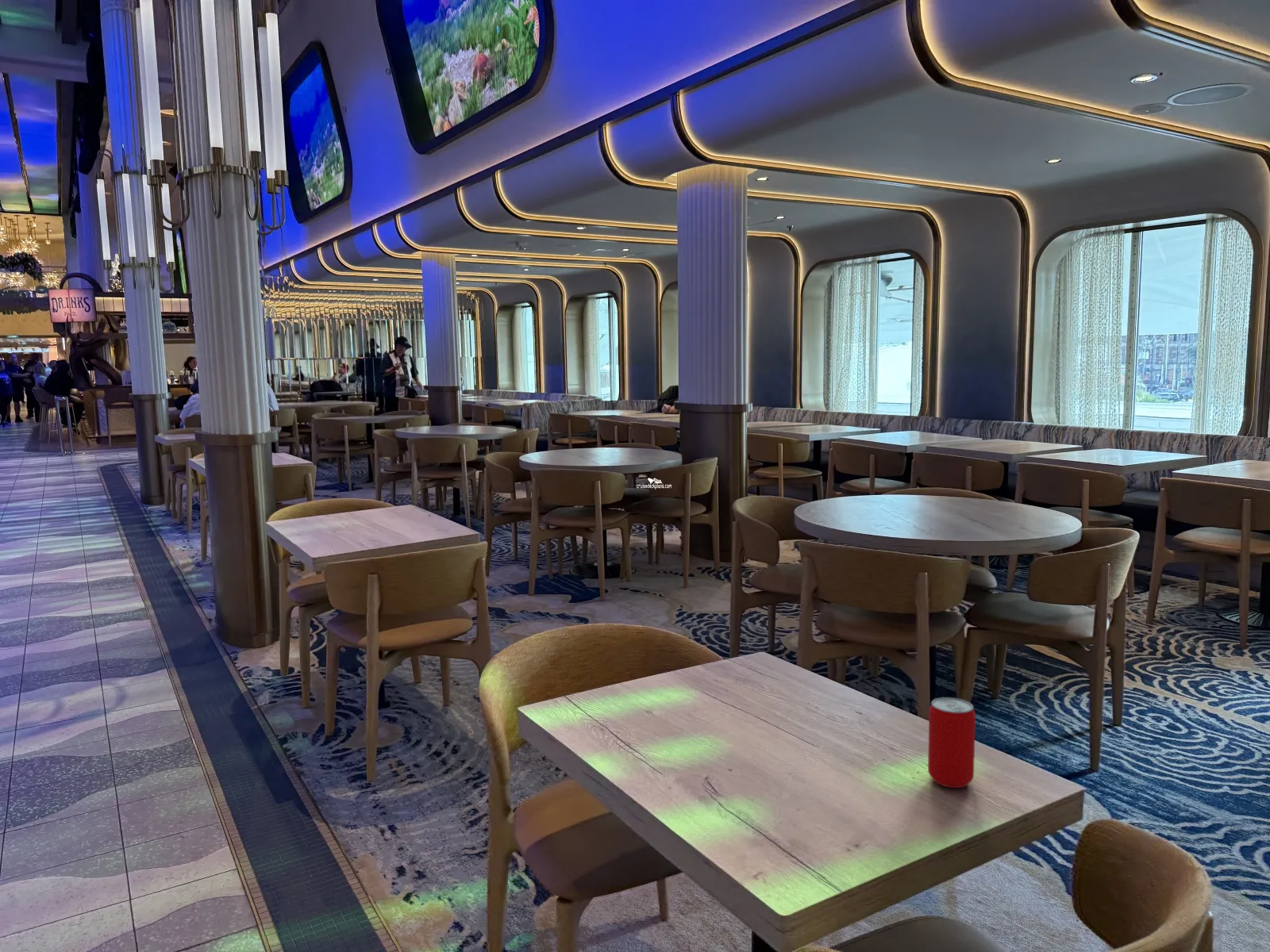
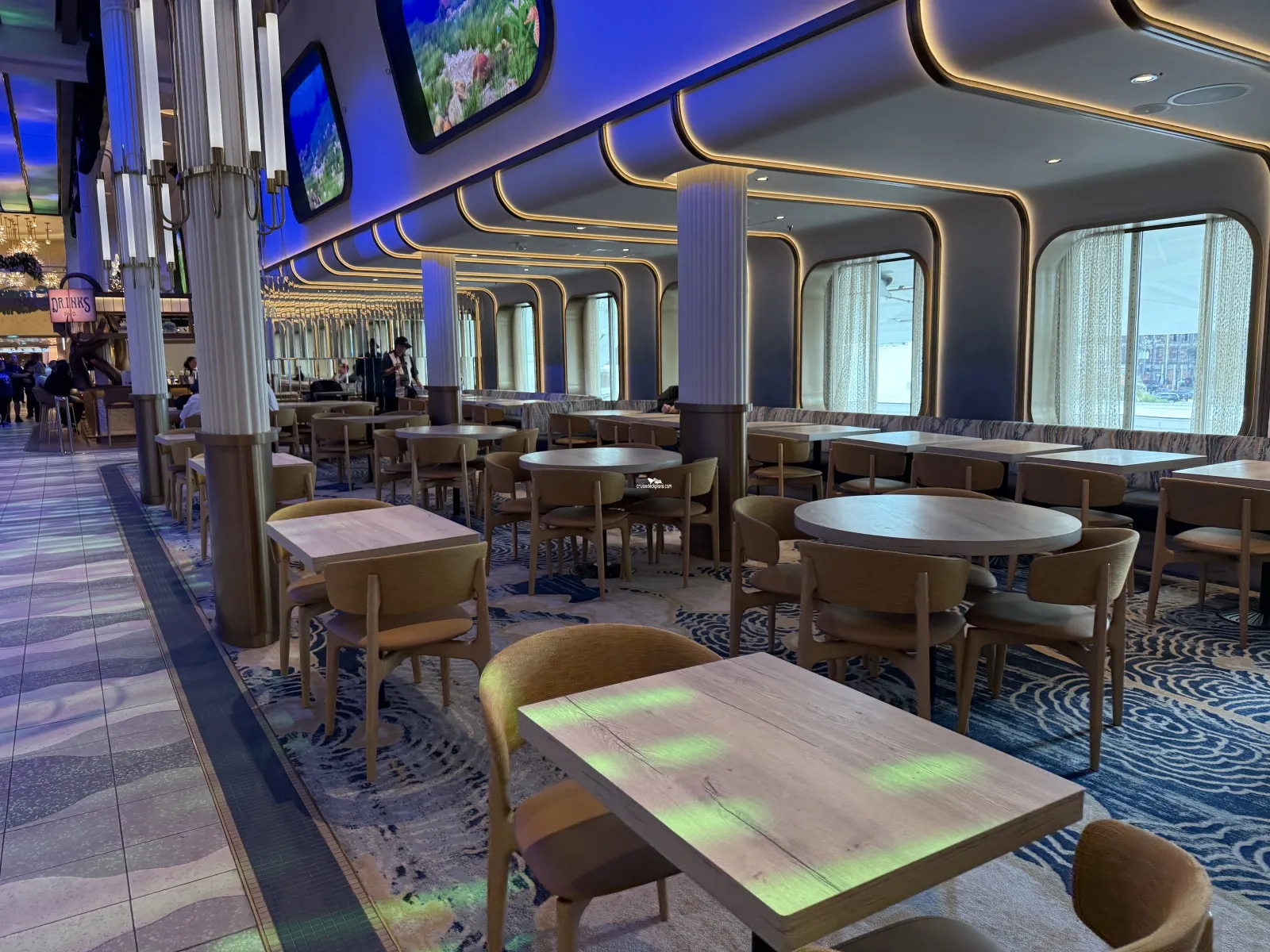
- beverage can [927,697,976,789]
